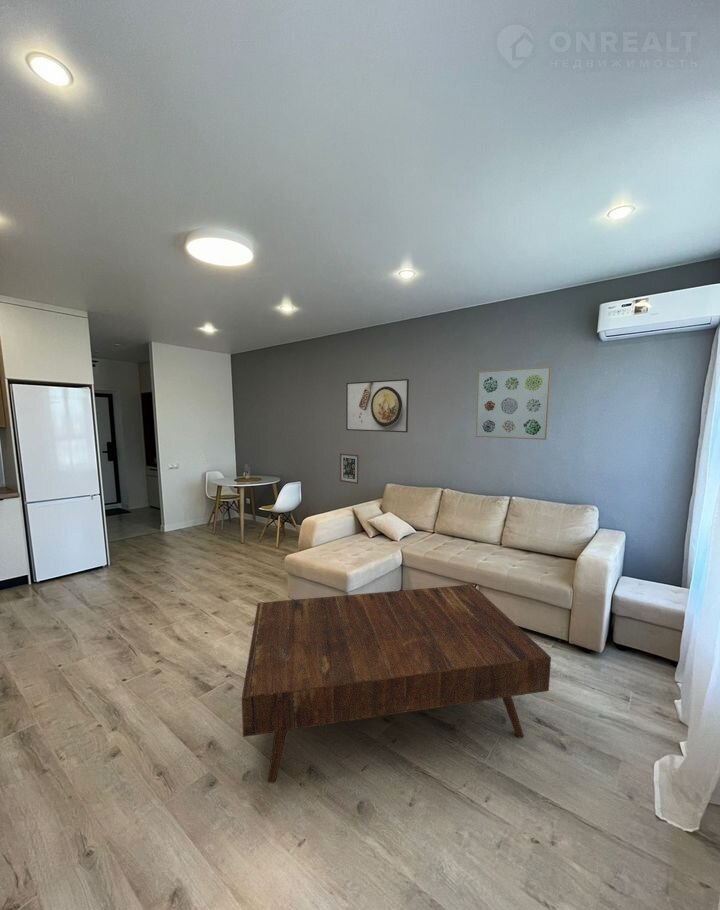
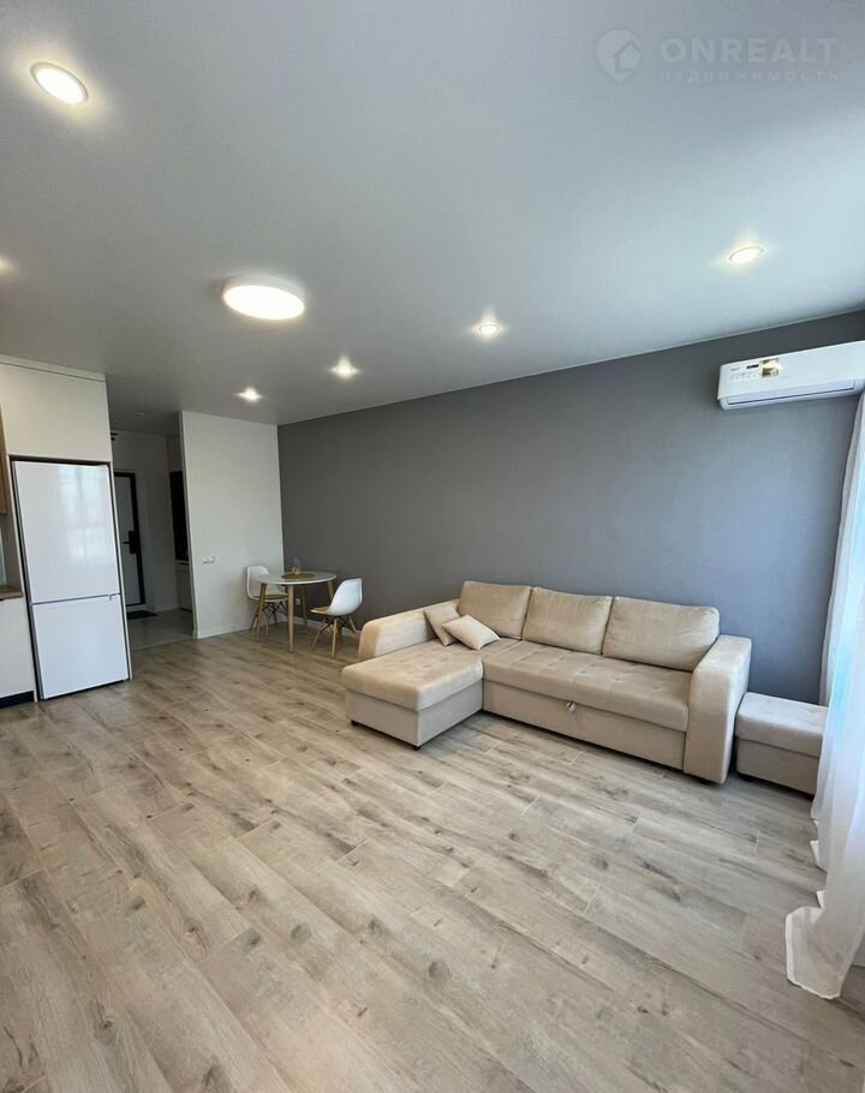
- wall art [475,366,552,441]
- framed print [345,378,410,433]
- wall art [339,452,360,485]
- coffee table [241,583,552,784]
